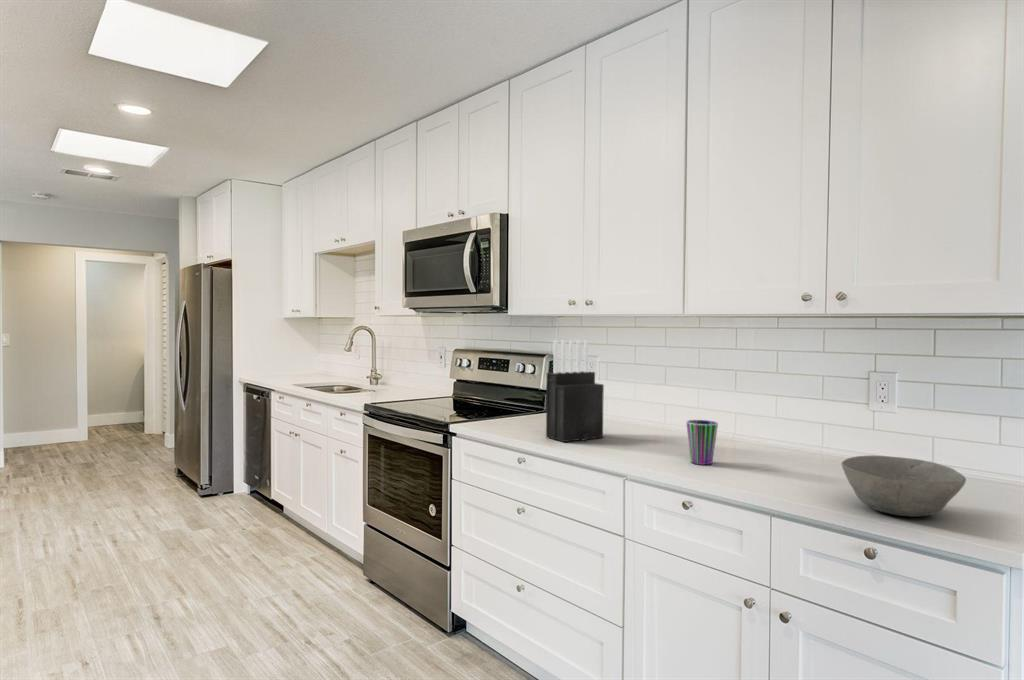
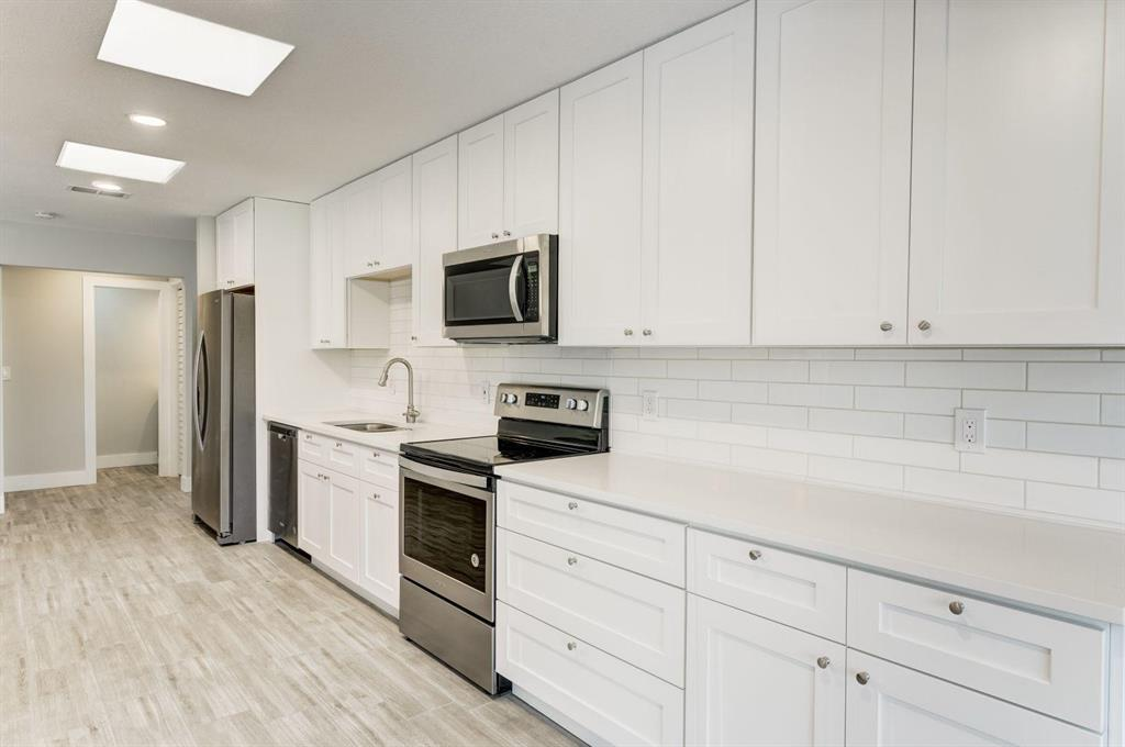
- cup [685,419,719,466]
- bowl [840,455,967,518]
- knife block [545,339,605,443]
